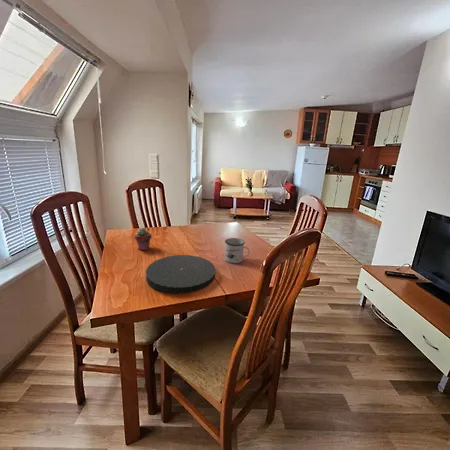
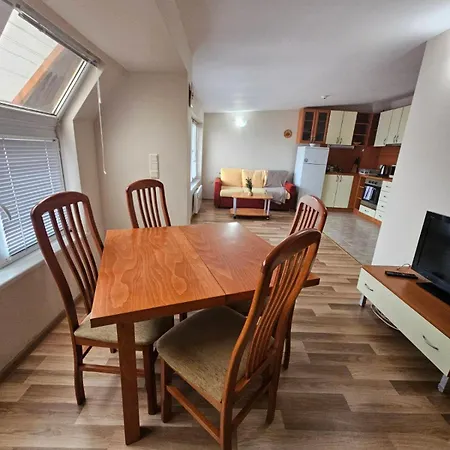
- potted succulent [133,227,153,251]
- plate [145,254,217,295]
- mug [224,237,251,264]
